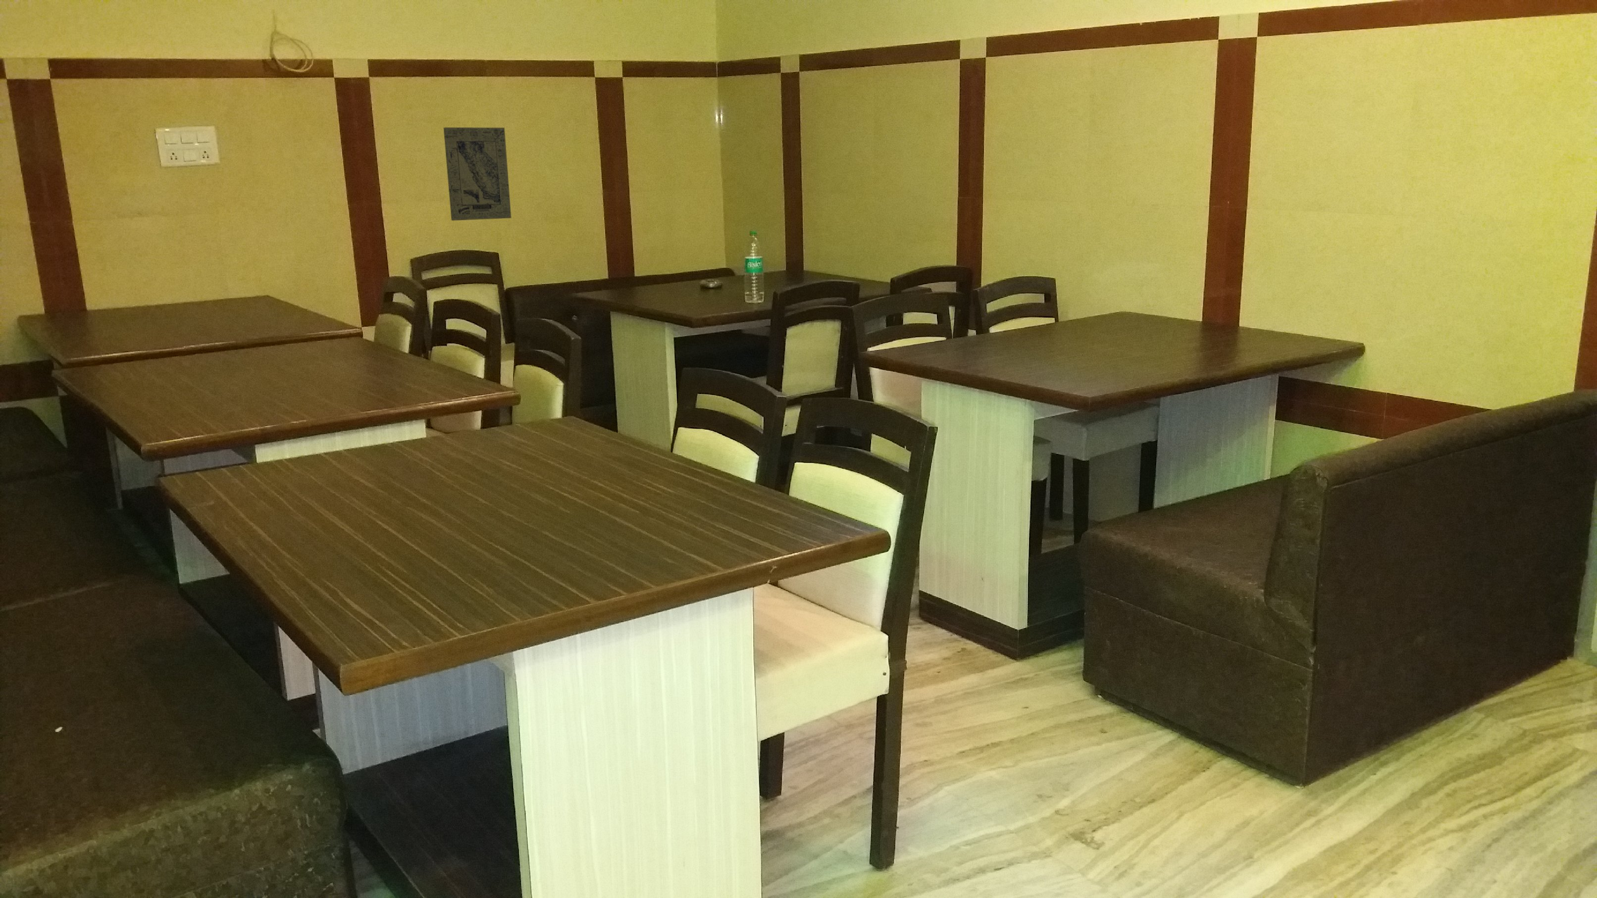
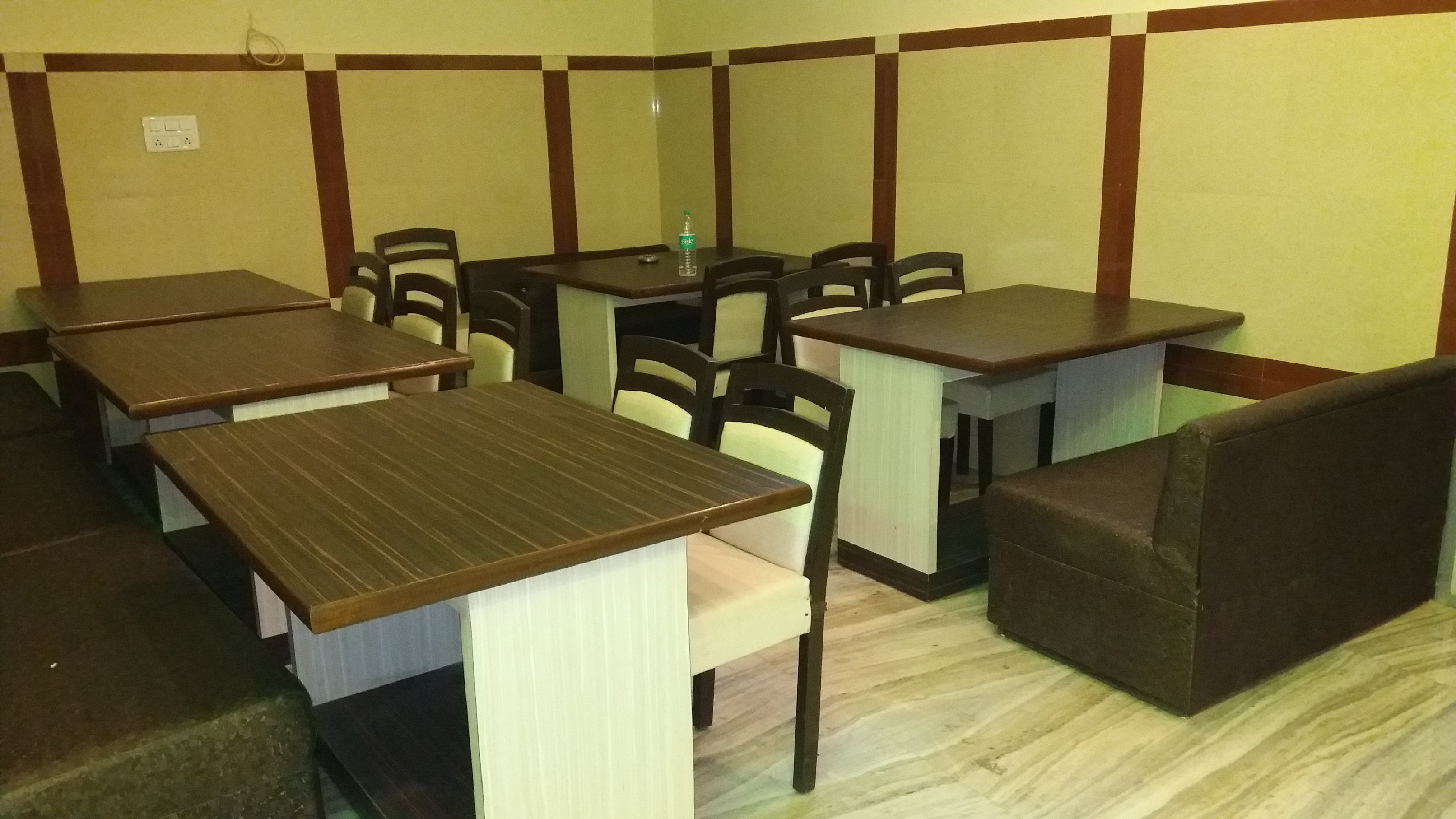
- wall art [443,127,511,221]
